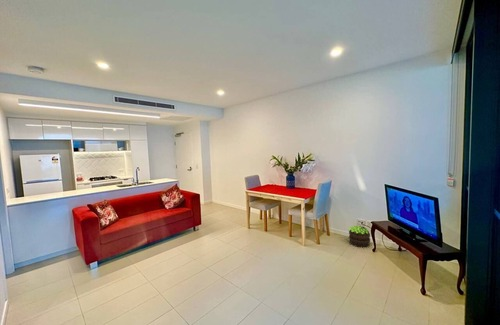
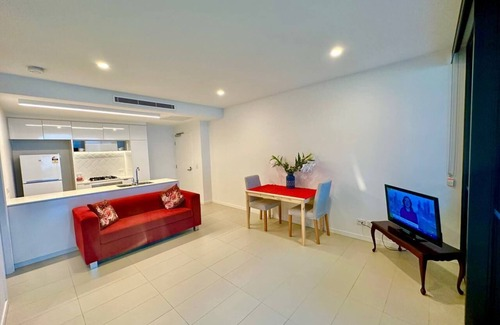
- potted plant [348,225,371,248]
